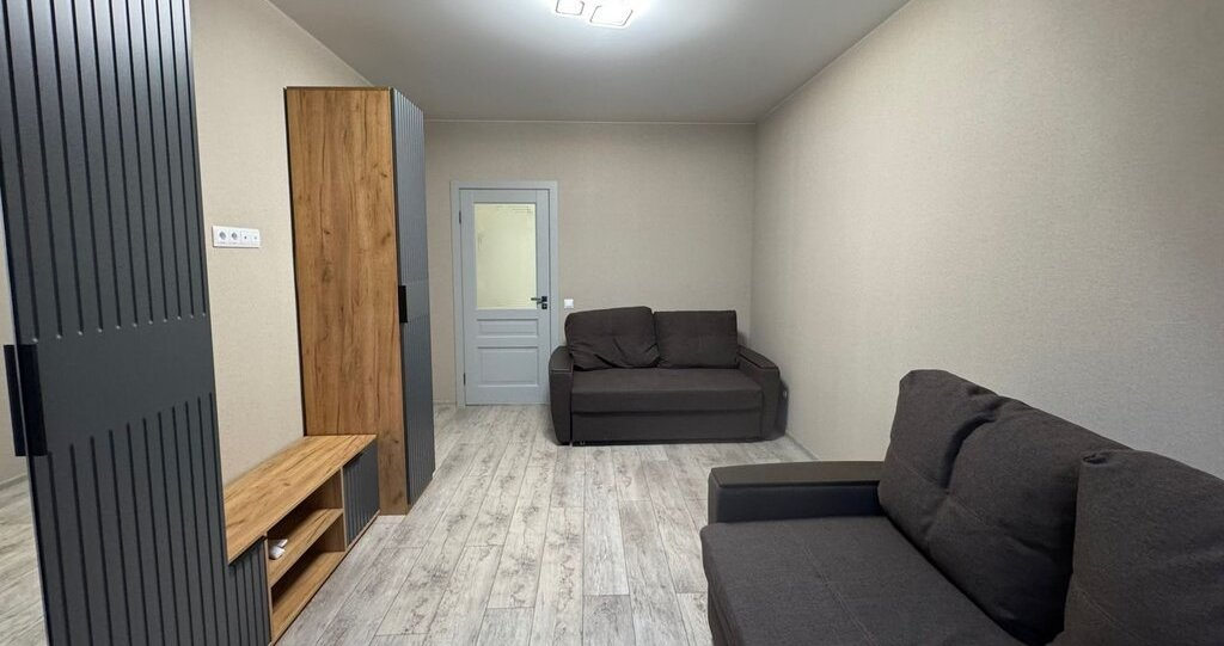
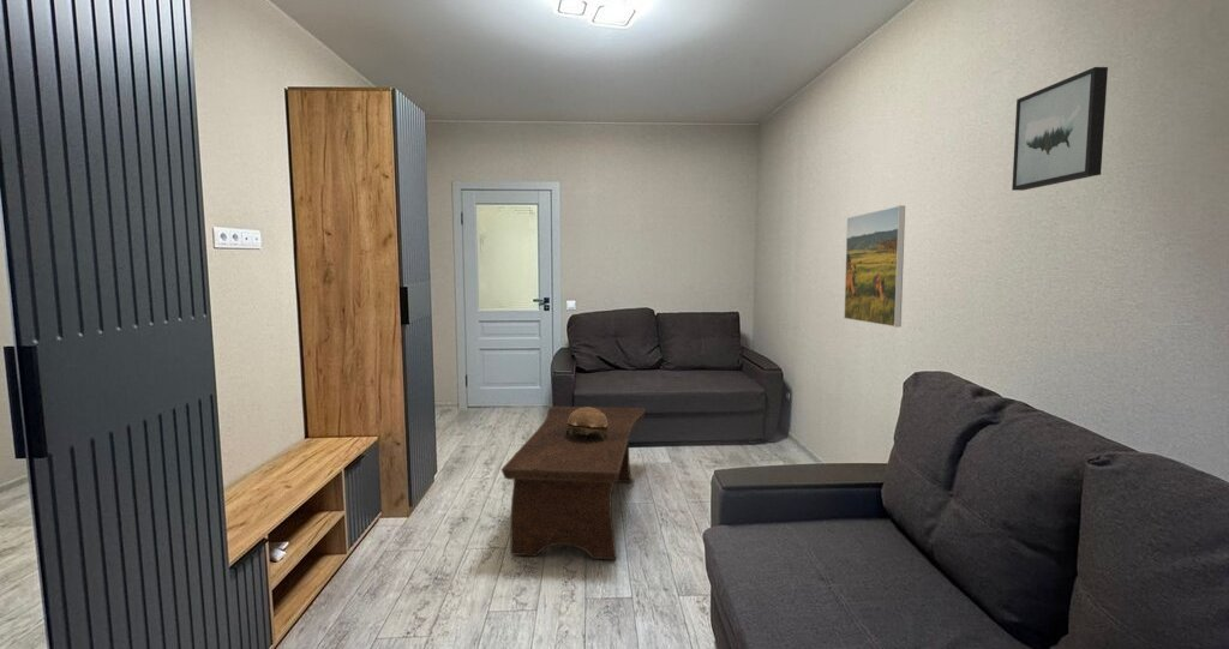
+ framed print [844,204,906,327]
+ wall art [1011,66,1109,192]
+ coffee table [500,405,646,560]
+ decorative bowl [566,405,608,440]
